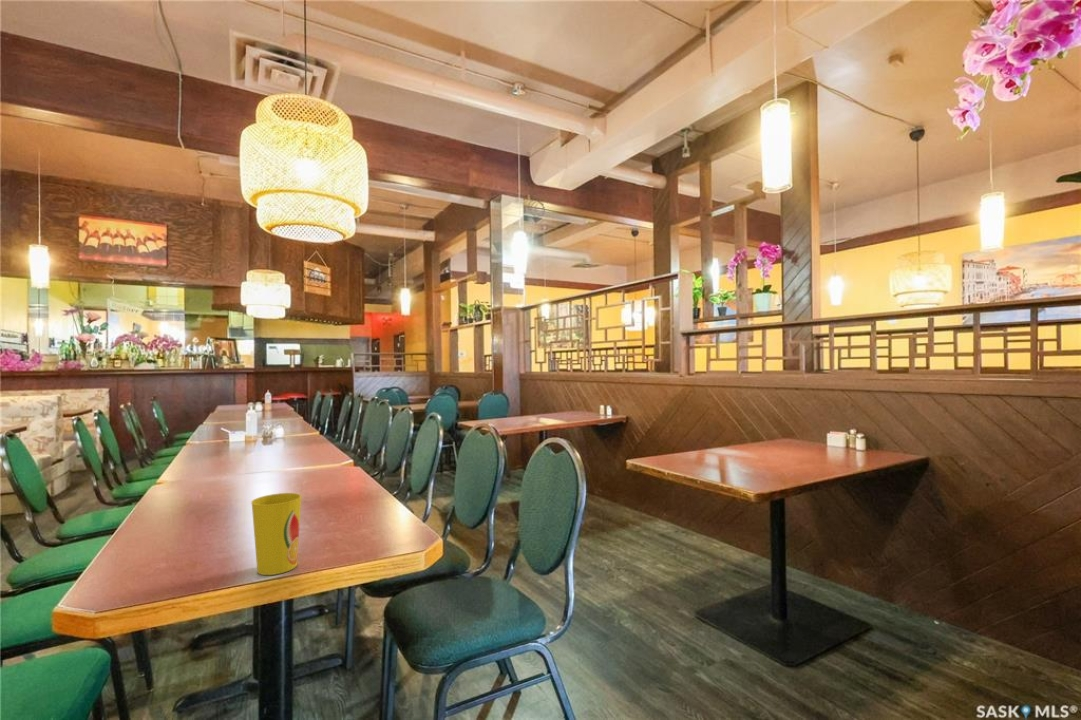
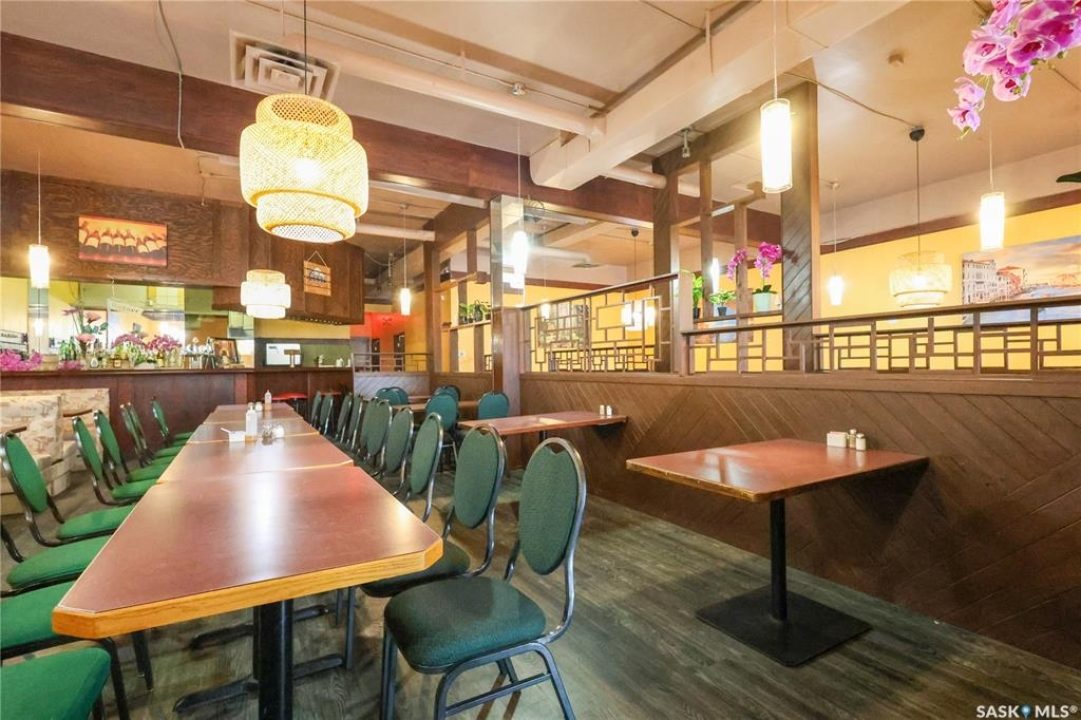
- cup [250,492,302,576]
